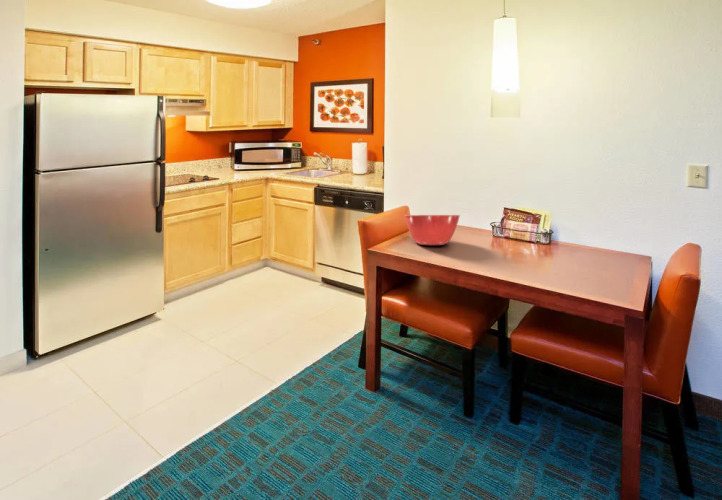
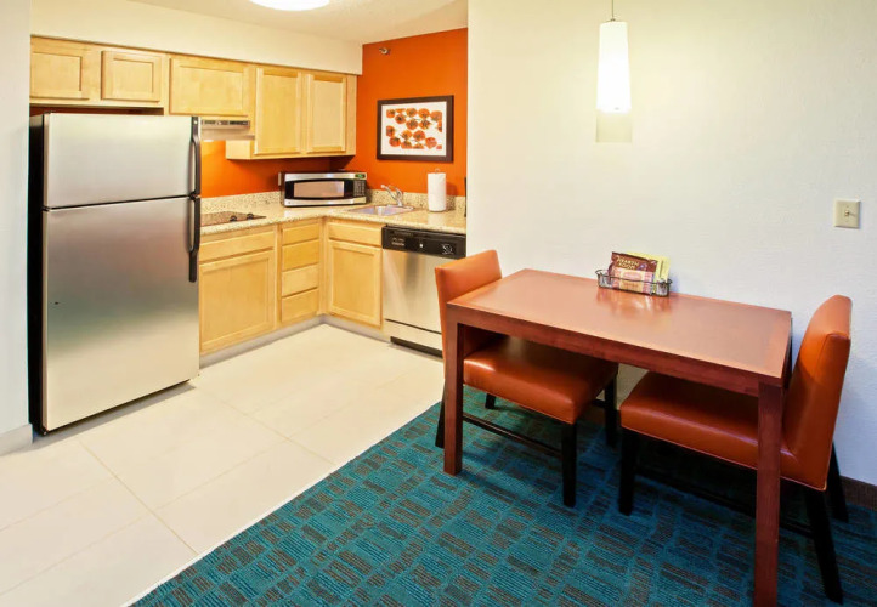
- mixing bowl [404,214,461,246]
